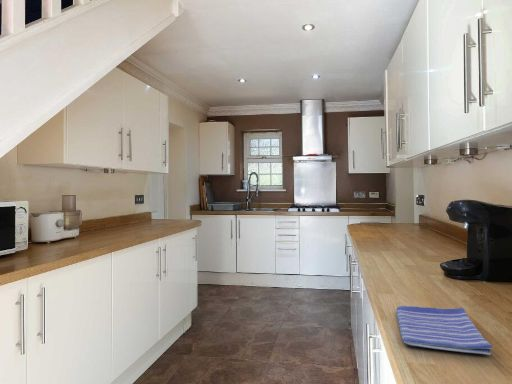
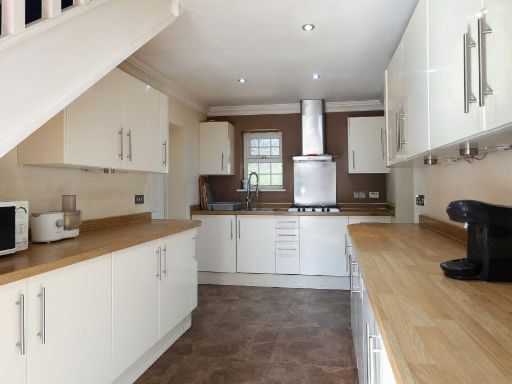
- dish towel [395,305,493,356]
